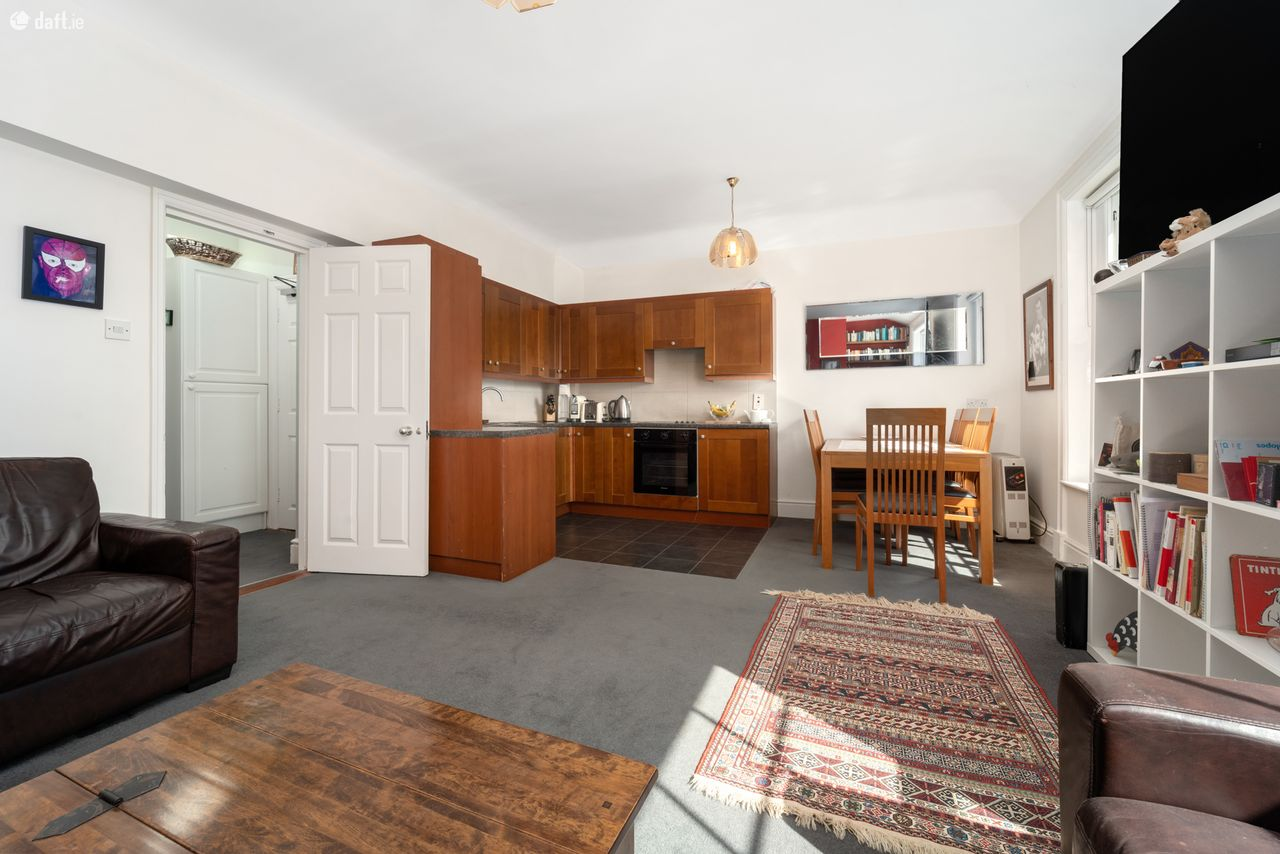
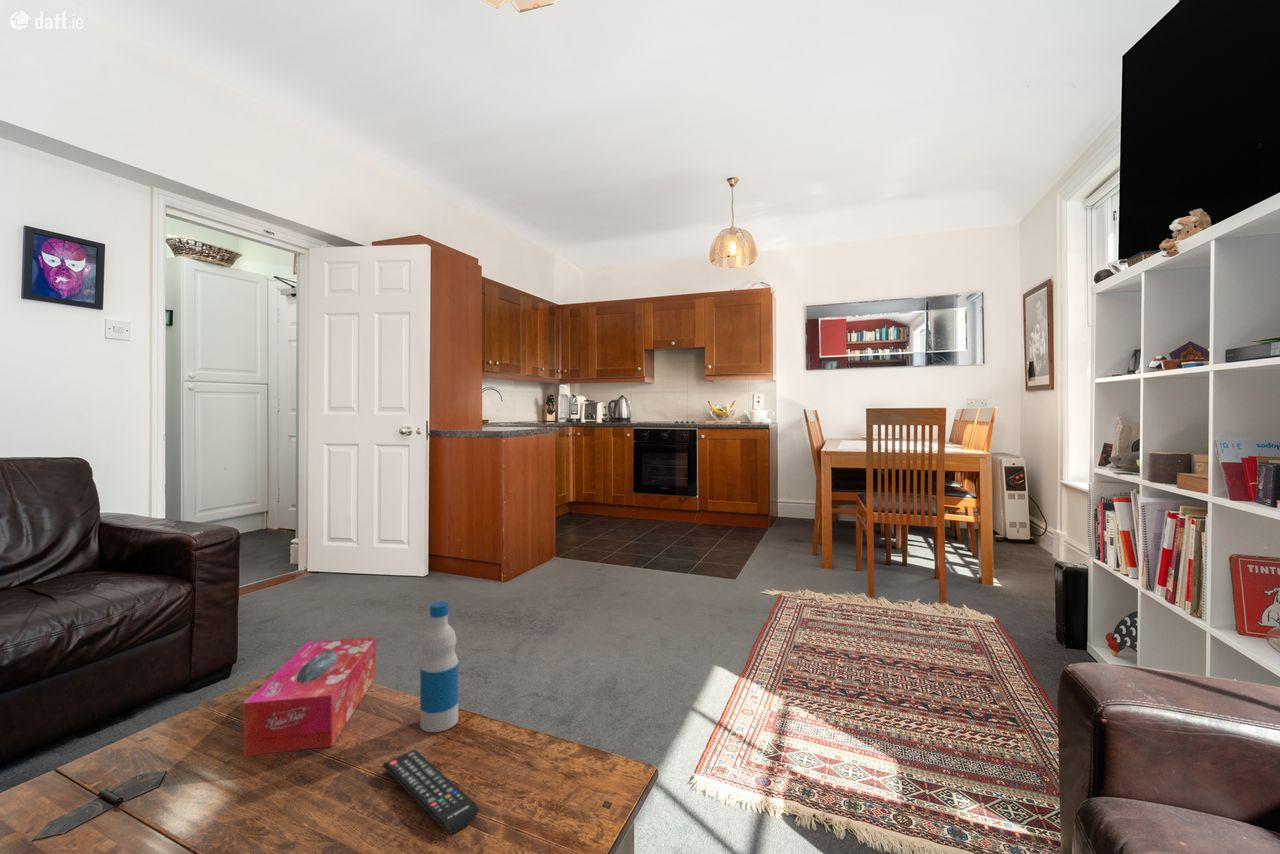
+ remote control [382,749,479,834]
+ tissue box [243,636,376,757]
+ bottle [419,600,459,733]
